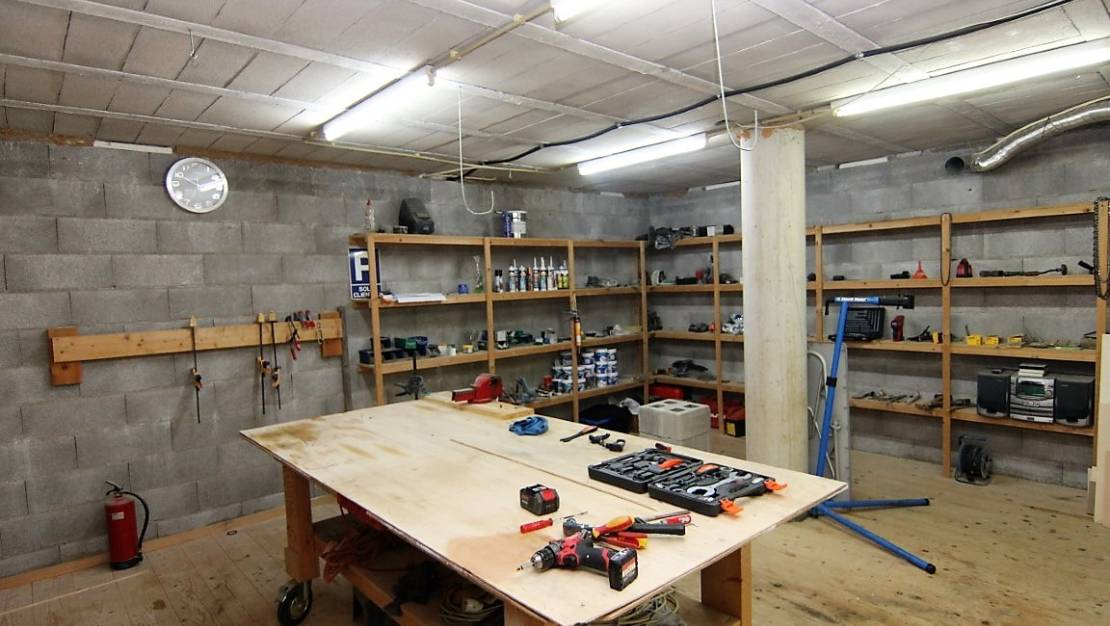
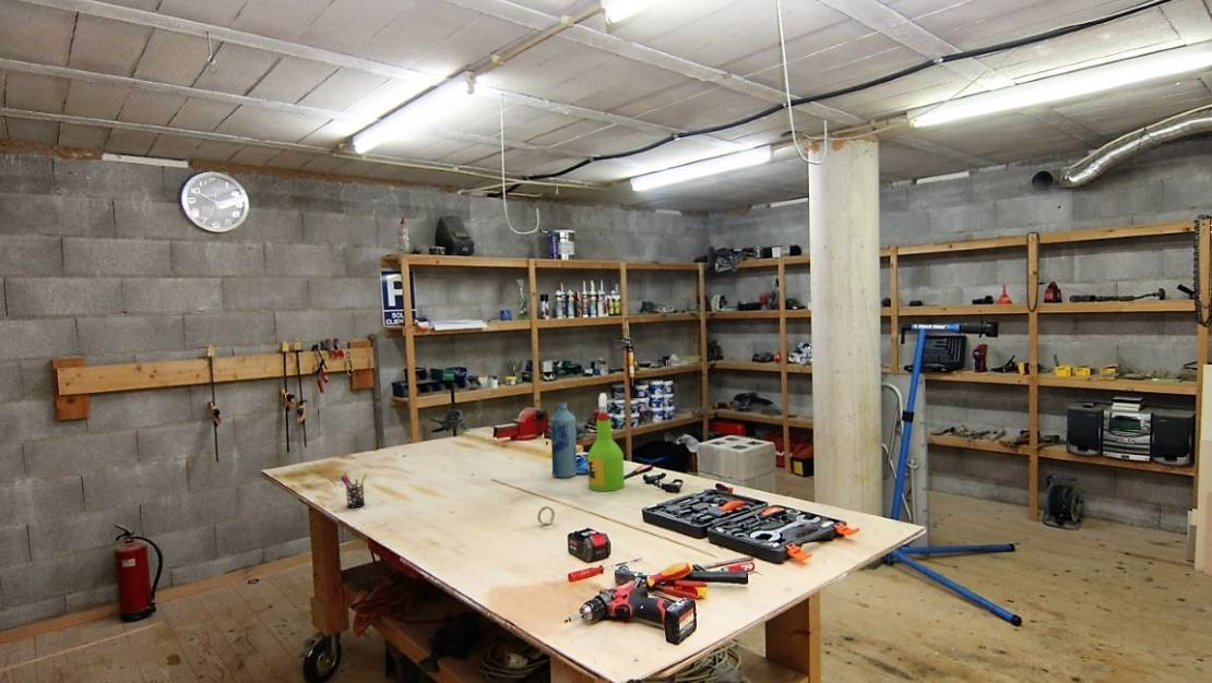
+ bottle [550,402,578,479]
+ ring [536,505,556,526]
+ spray bottle [586,392,626,492]
+ pen holder [340,471,368,508]
